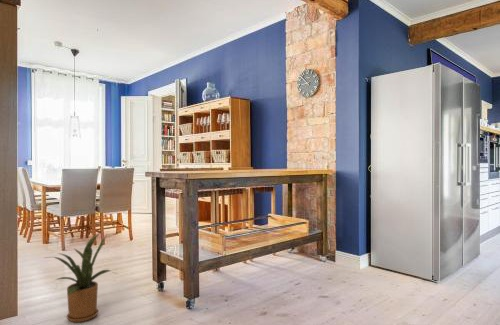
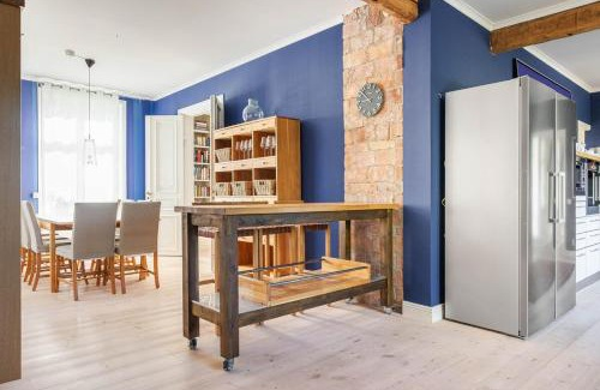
- house plant [44,232,112,323]
